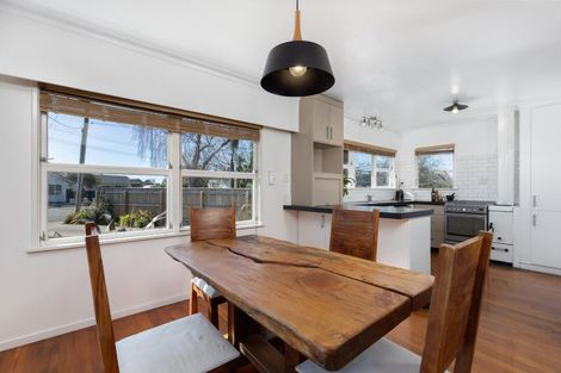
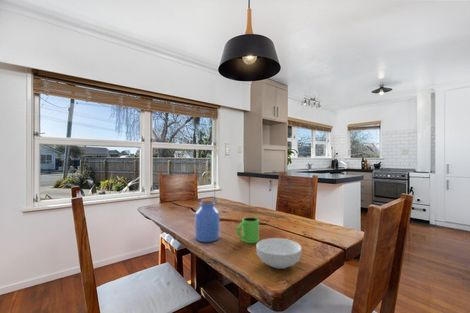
+ cereal bowl [255,237,303,270]
+ jar [194,198,221,243]
+ mug [236,216,260,244]
